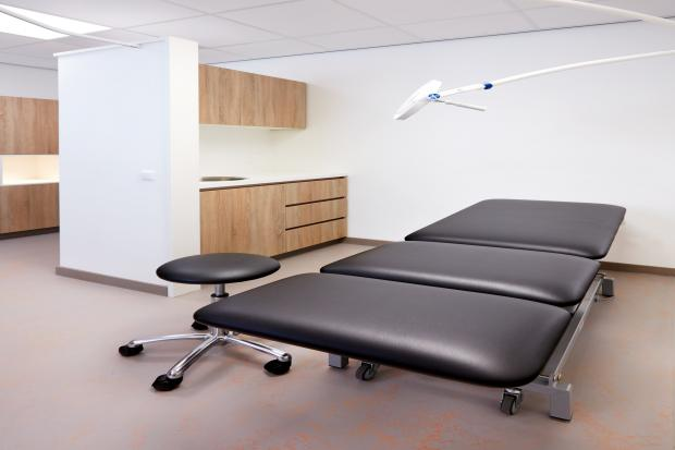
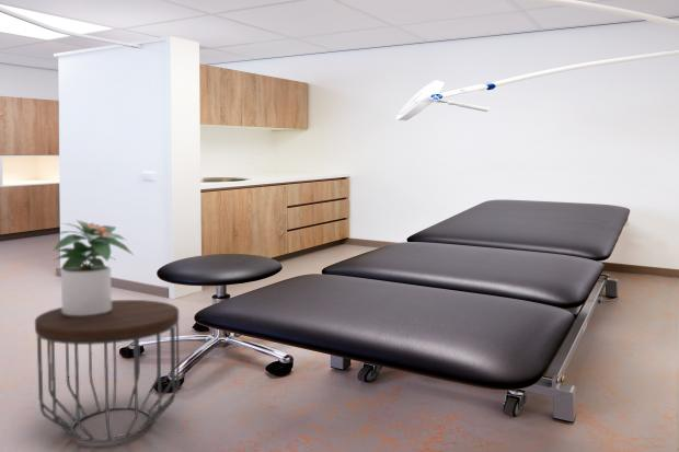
+ potted plant [53,219,136,316]
+ side table [34,299,181,443]
